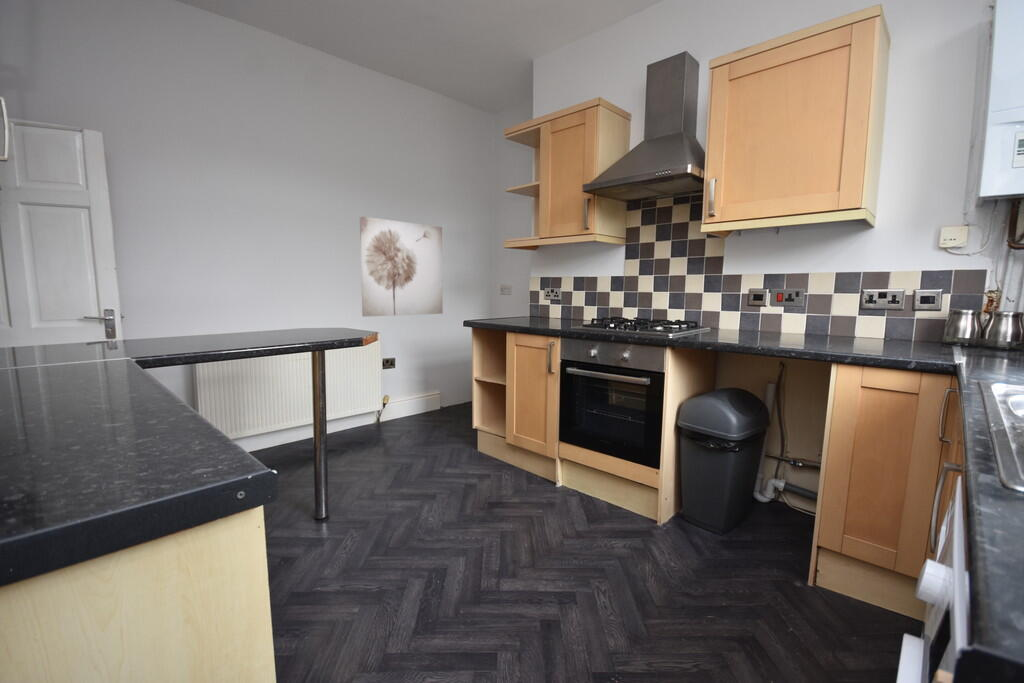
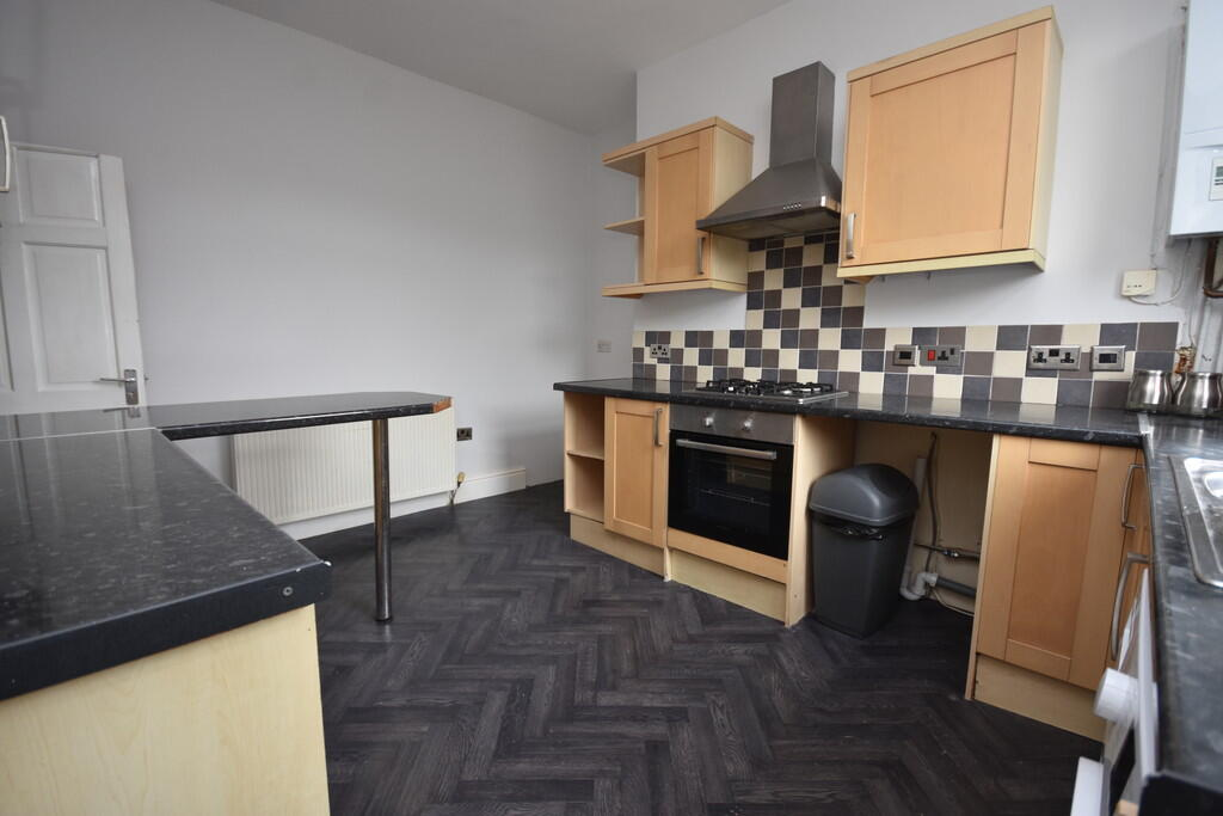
- wall art [359,216,444,318]
